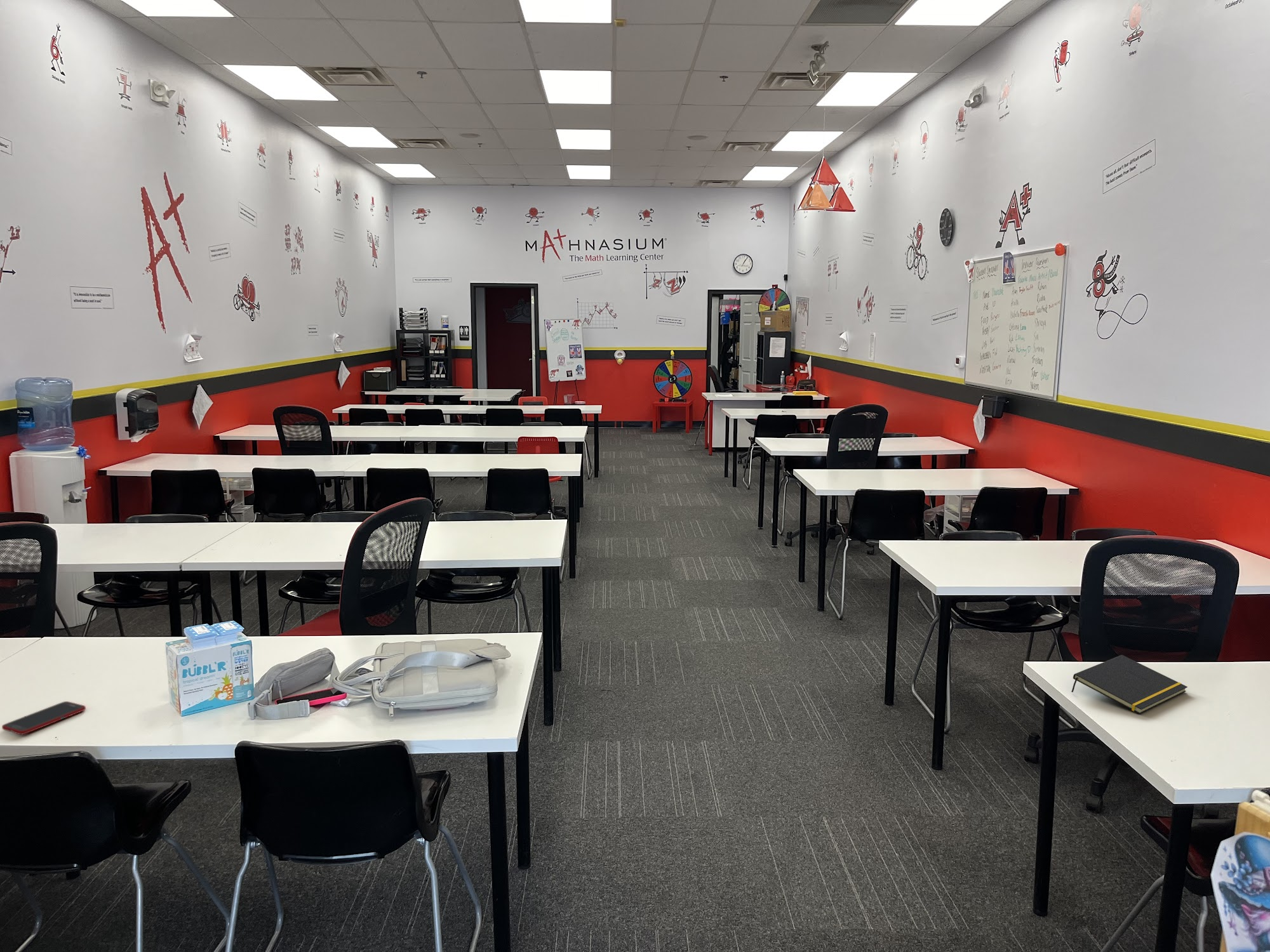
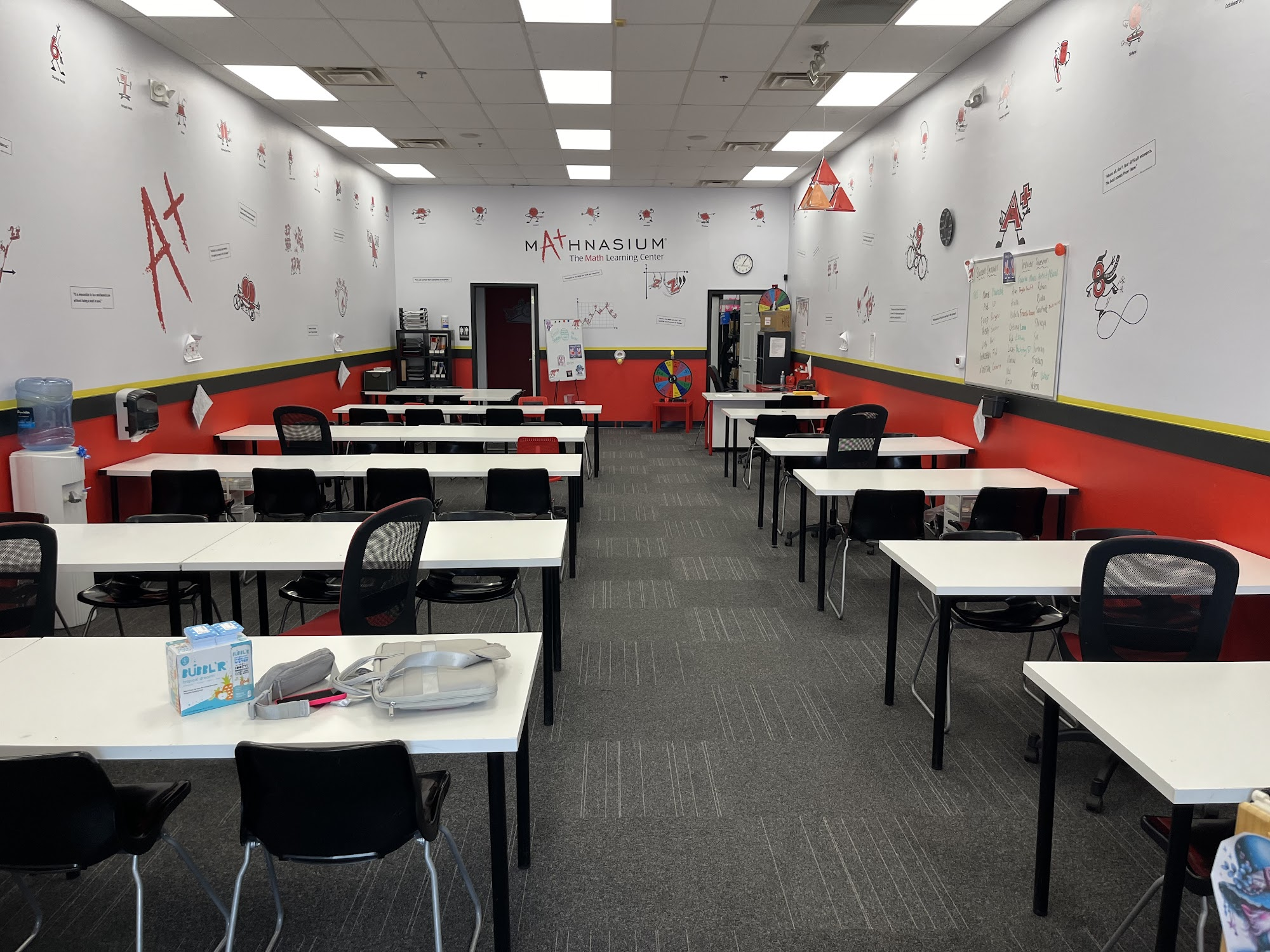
- cell phone [1,701,86,736]
- notepad [1071,654,1188,715]
